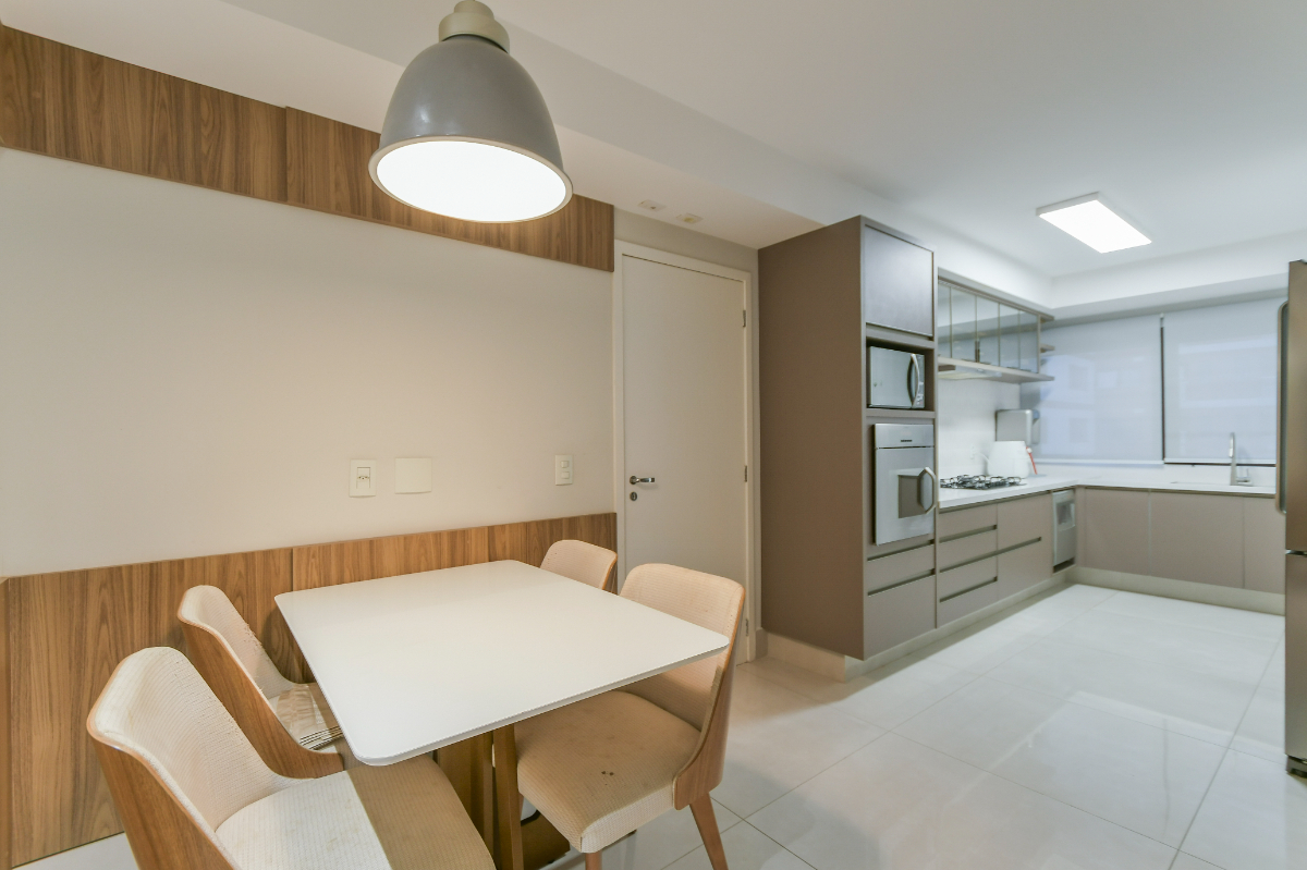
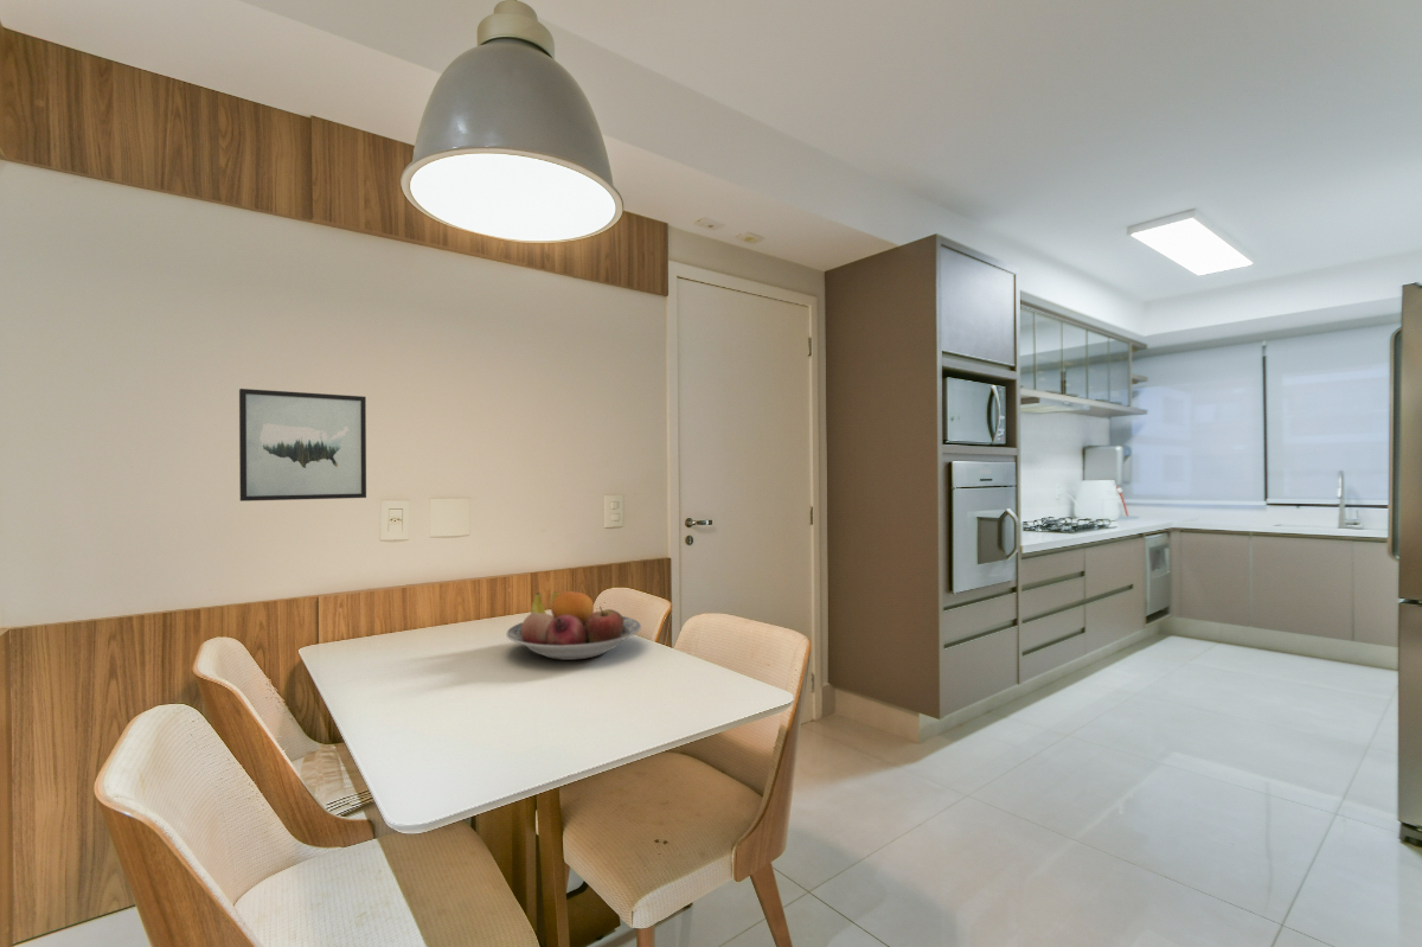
+ fruit bowl [505,590,642,661]
+ wall art [238,388,367,503]
